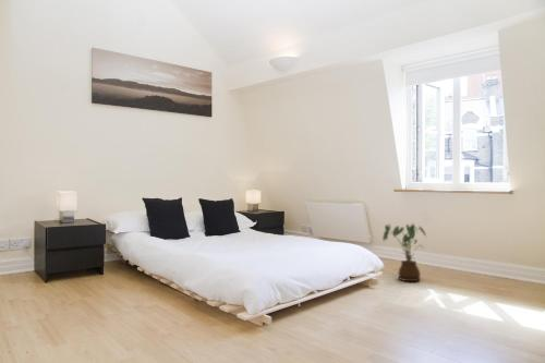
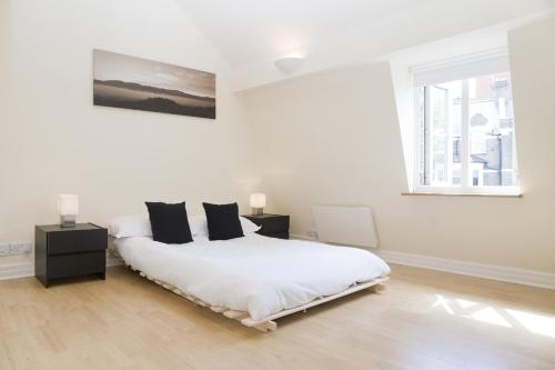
- house plant [382,221,427,282]
